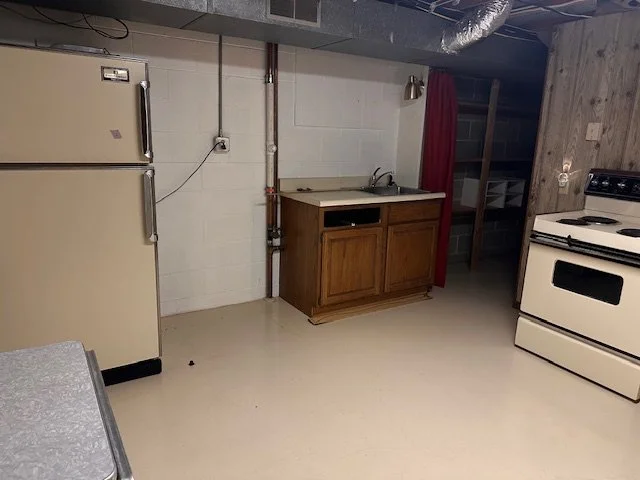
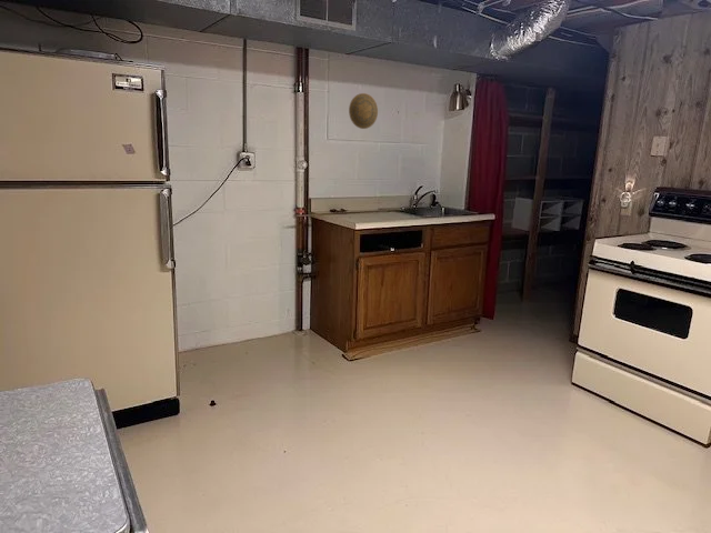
+ decorative plate [348,92,379,130]
